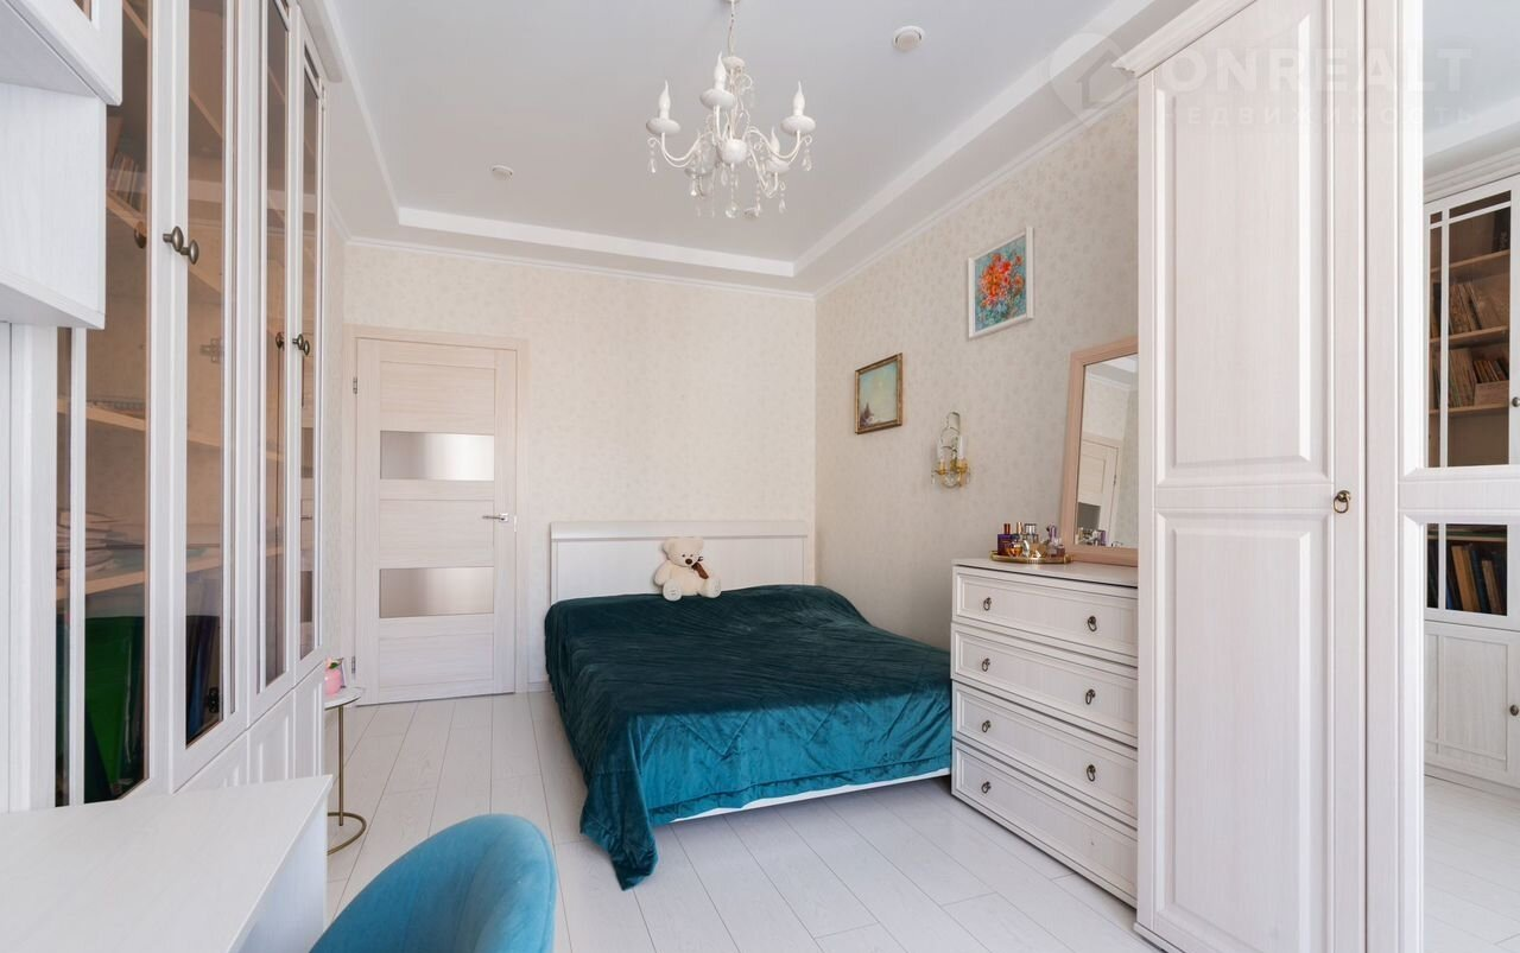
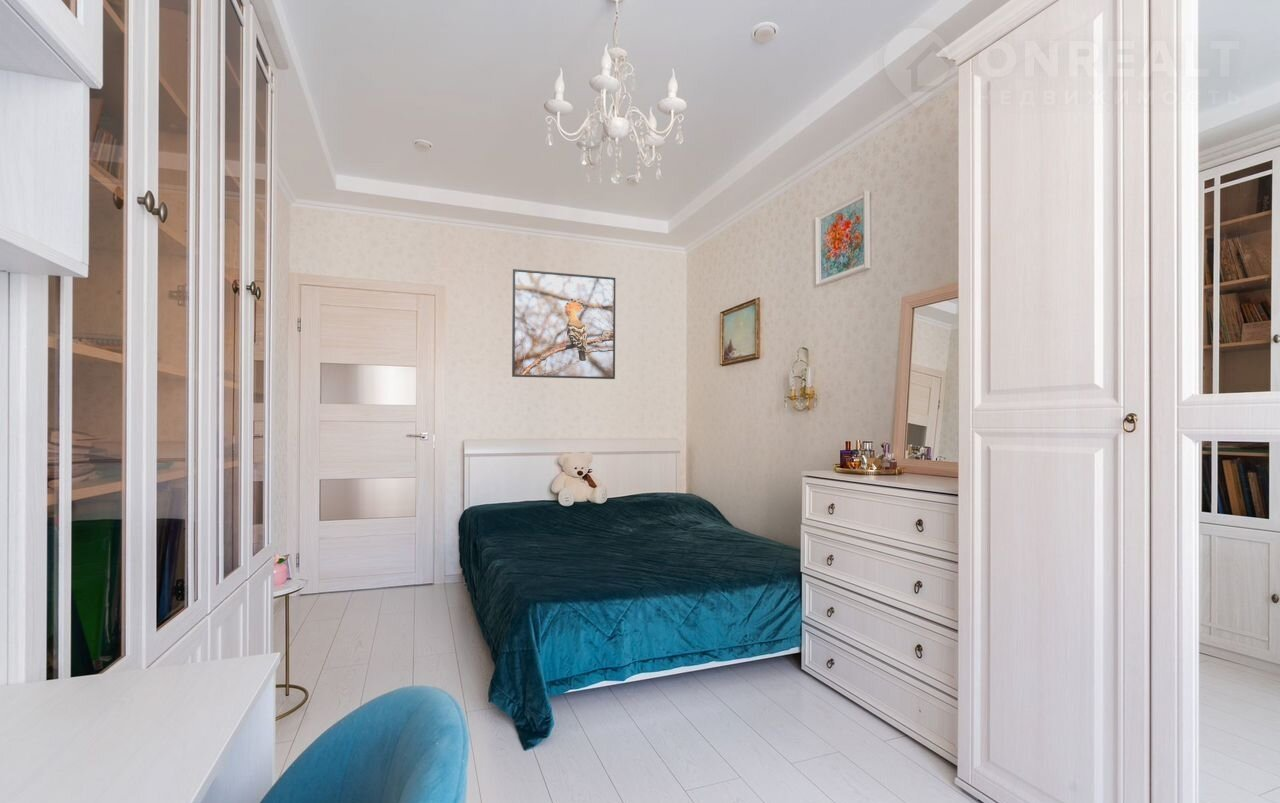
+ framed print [511,268,616,380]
